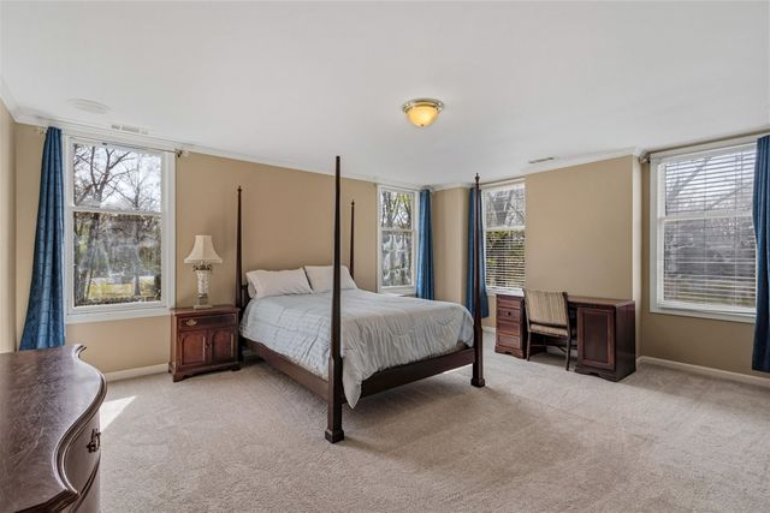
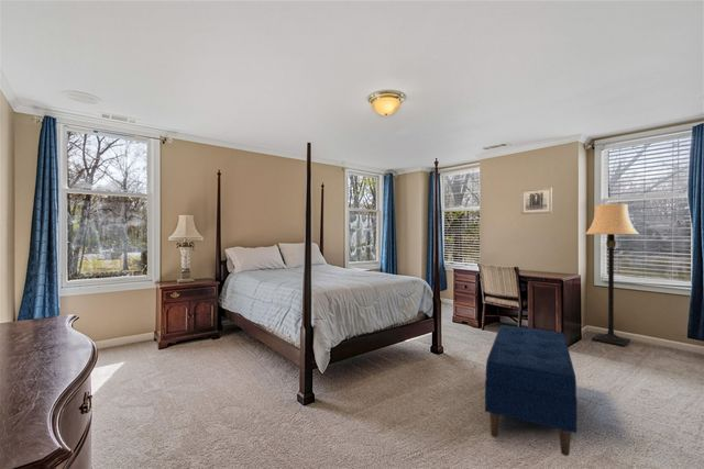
+ lamp [584,203,640,347]
+ bench [484,324,578,457]
+ wall art [520,187,553,215]
